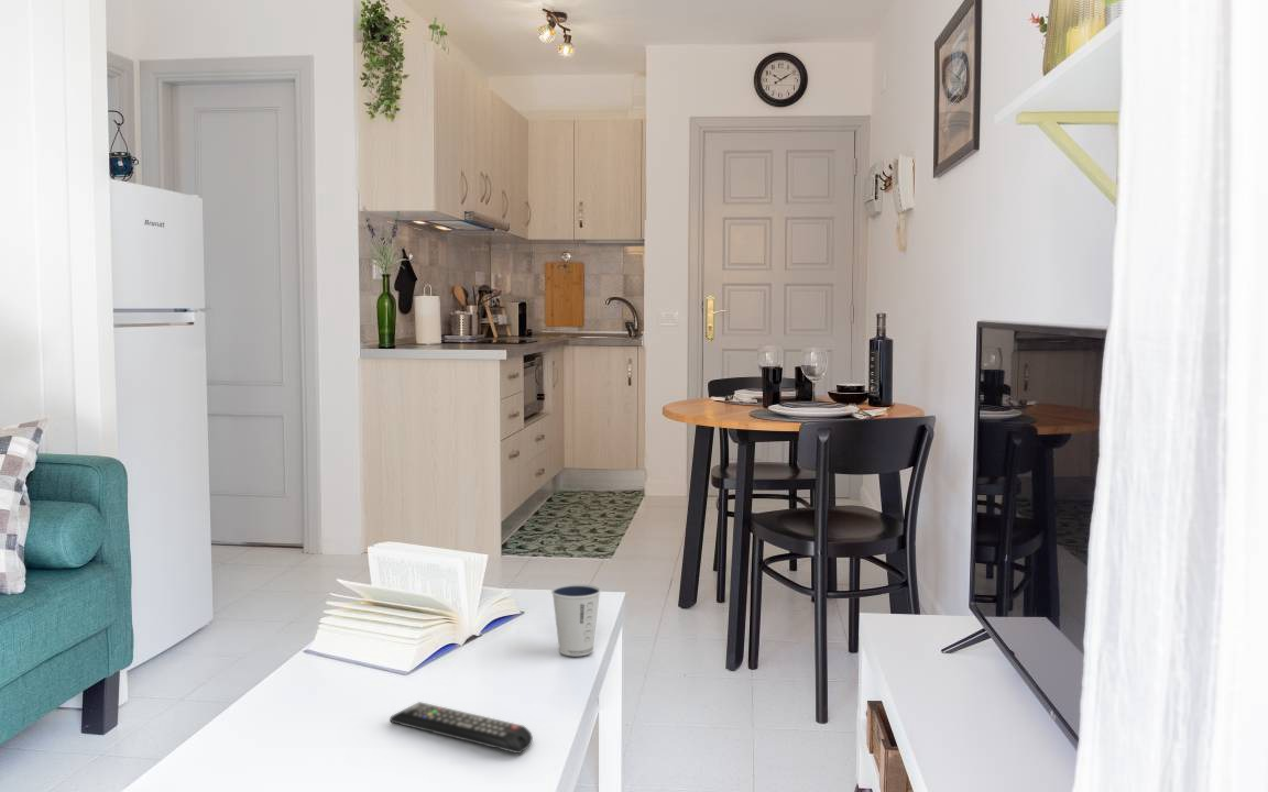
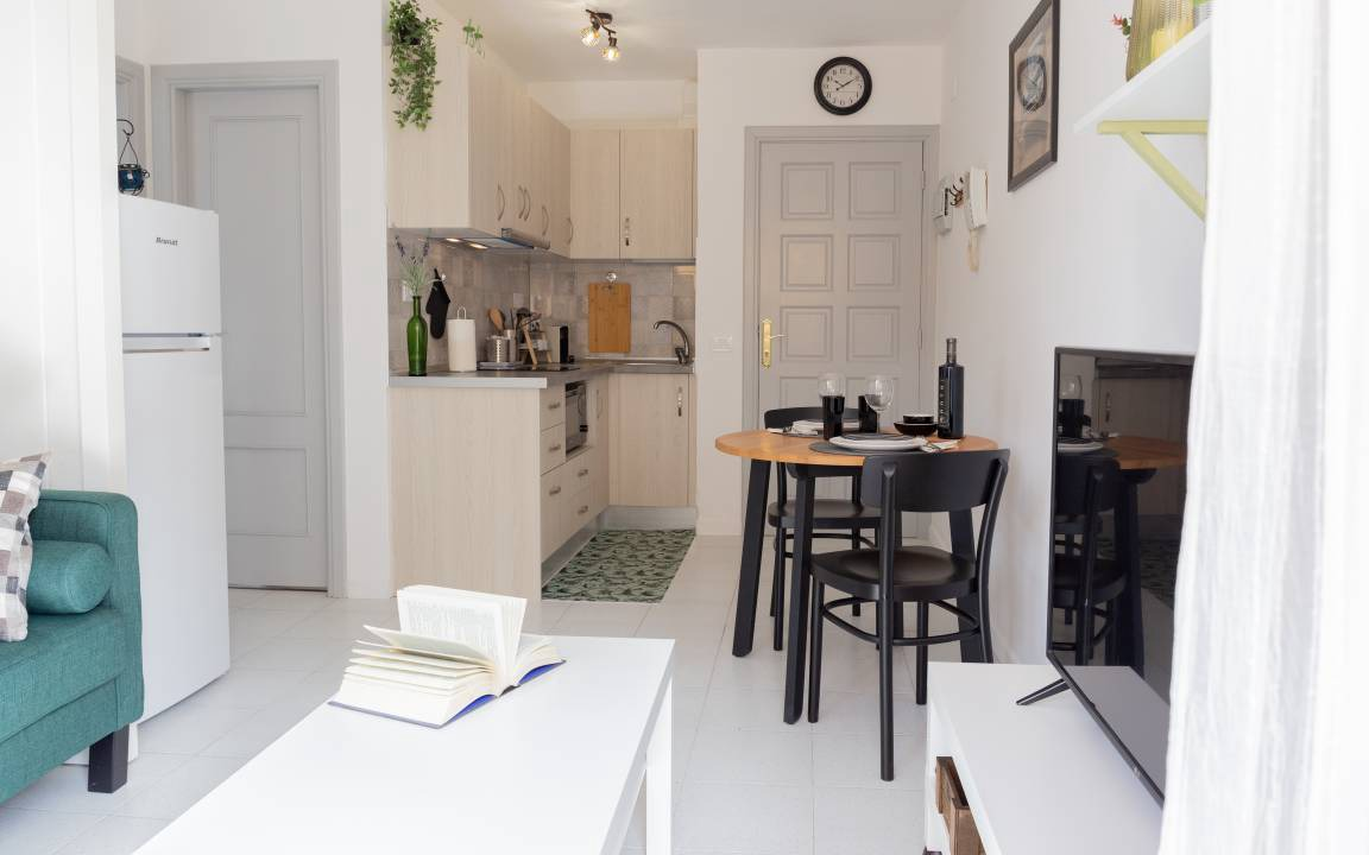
- remote control [389,701,534,755]
- dixie cup [550,583,602,657]
